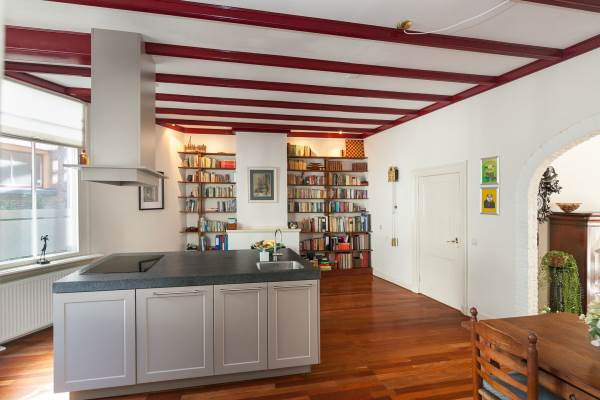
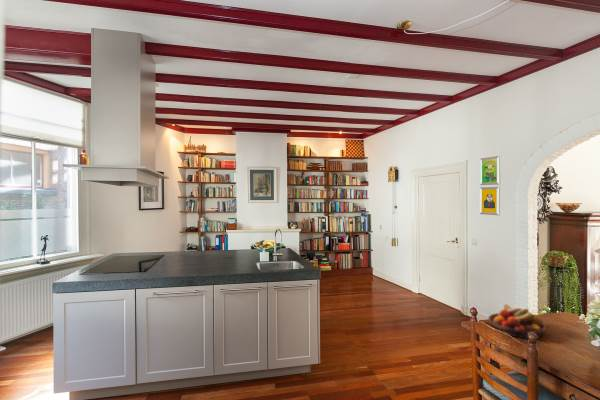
+ fruit bowl [487,302,547,340]
